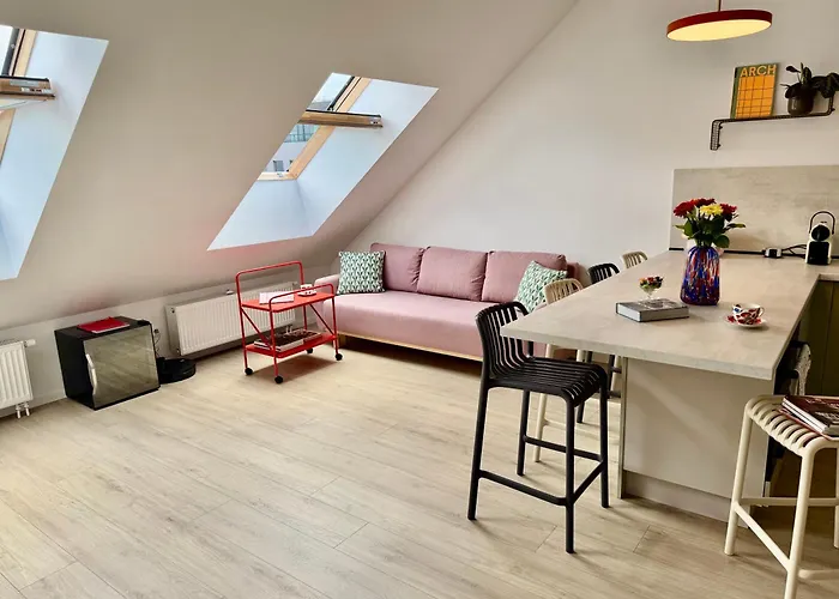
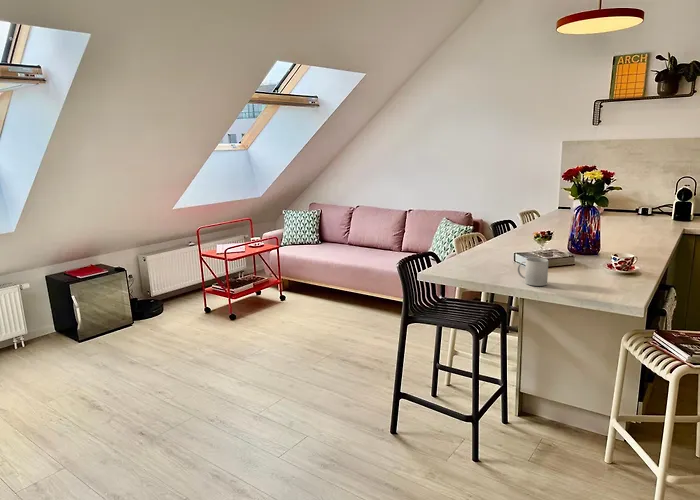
+ mug [517,257,549,287]
